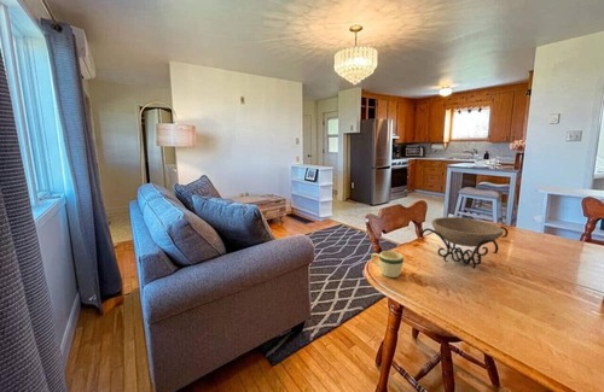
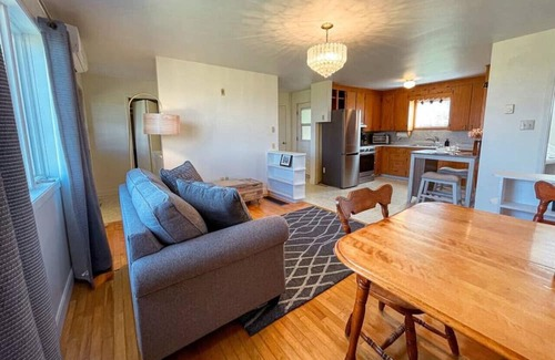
- mug [370,250,405,279]
- decorative bowl [420,216,510,270]
